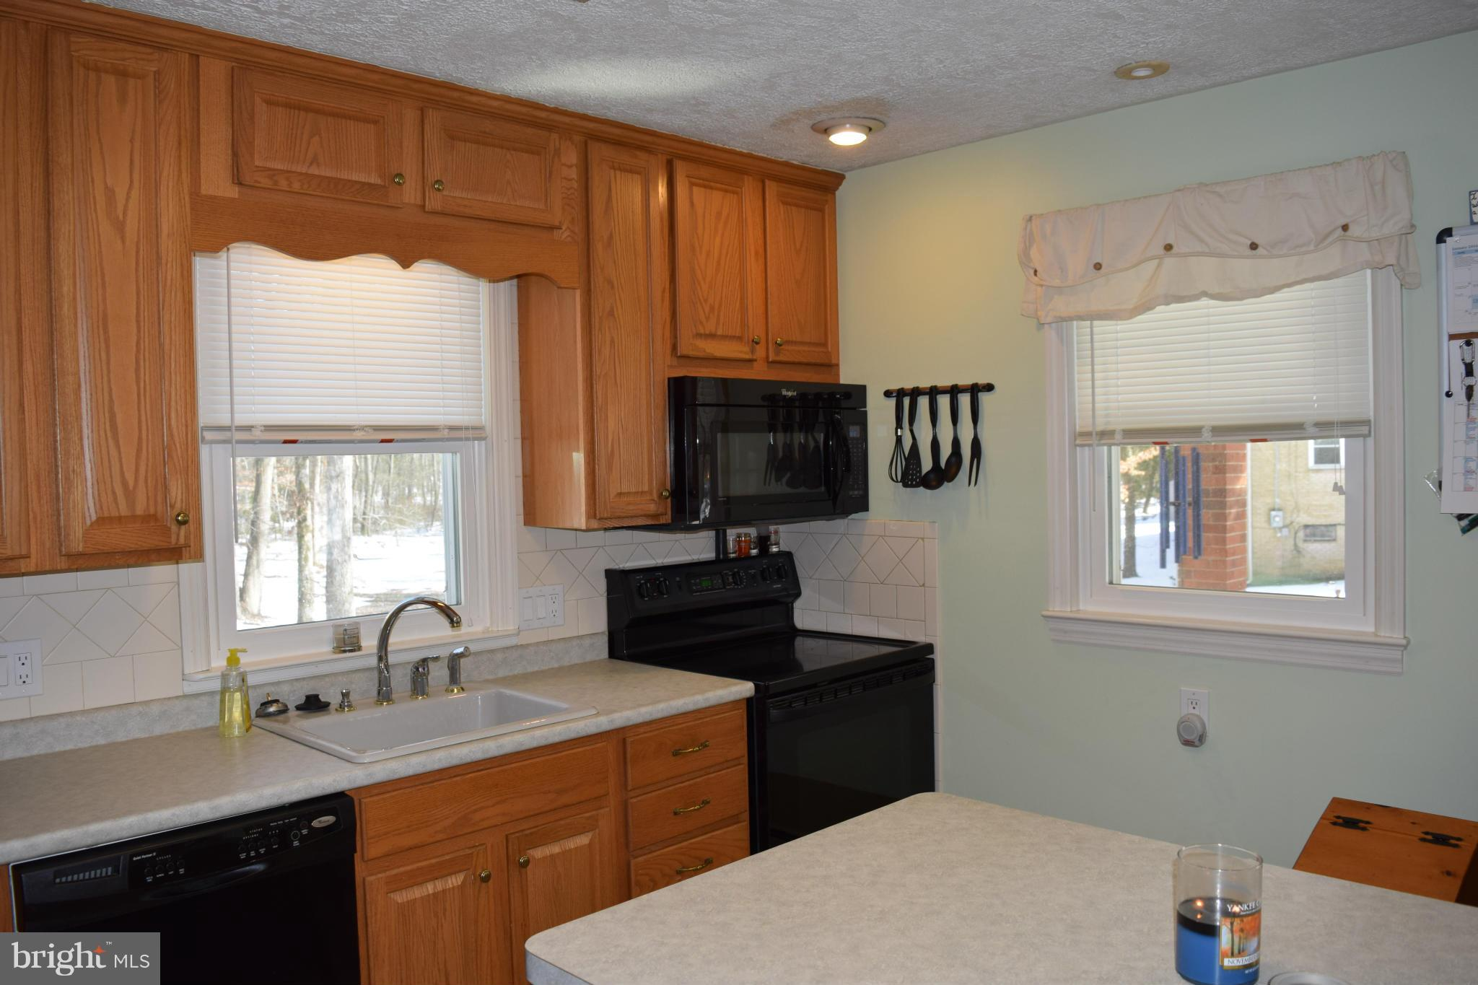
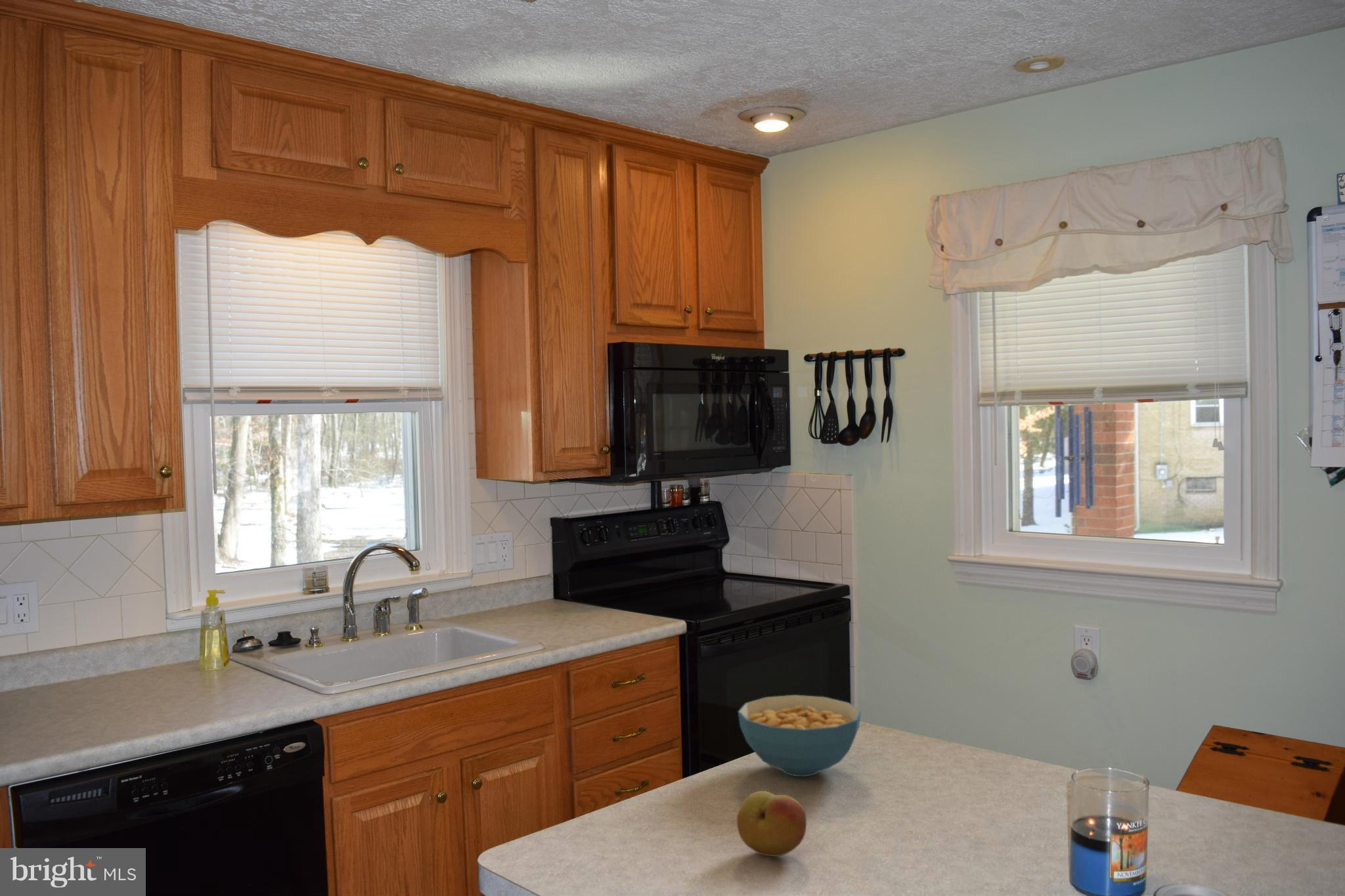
+ fruit [736,790,807,857]
+ cereal bowl [738,694,862,777]
